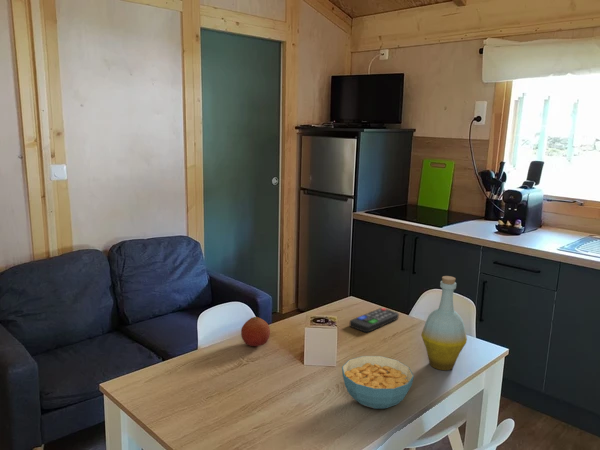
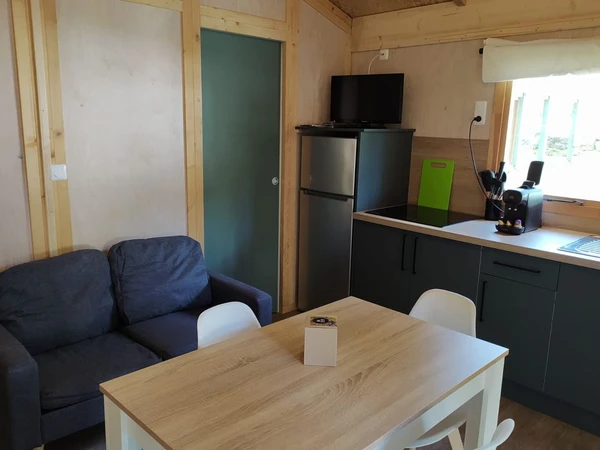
- remote control [349,307,400,333]
- bottle [420,275,468,371]
- fruit [240,316,271,347]
- cereal bowl [341,355,415,410]
